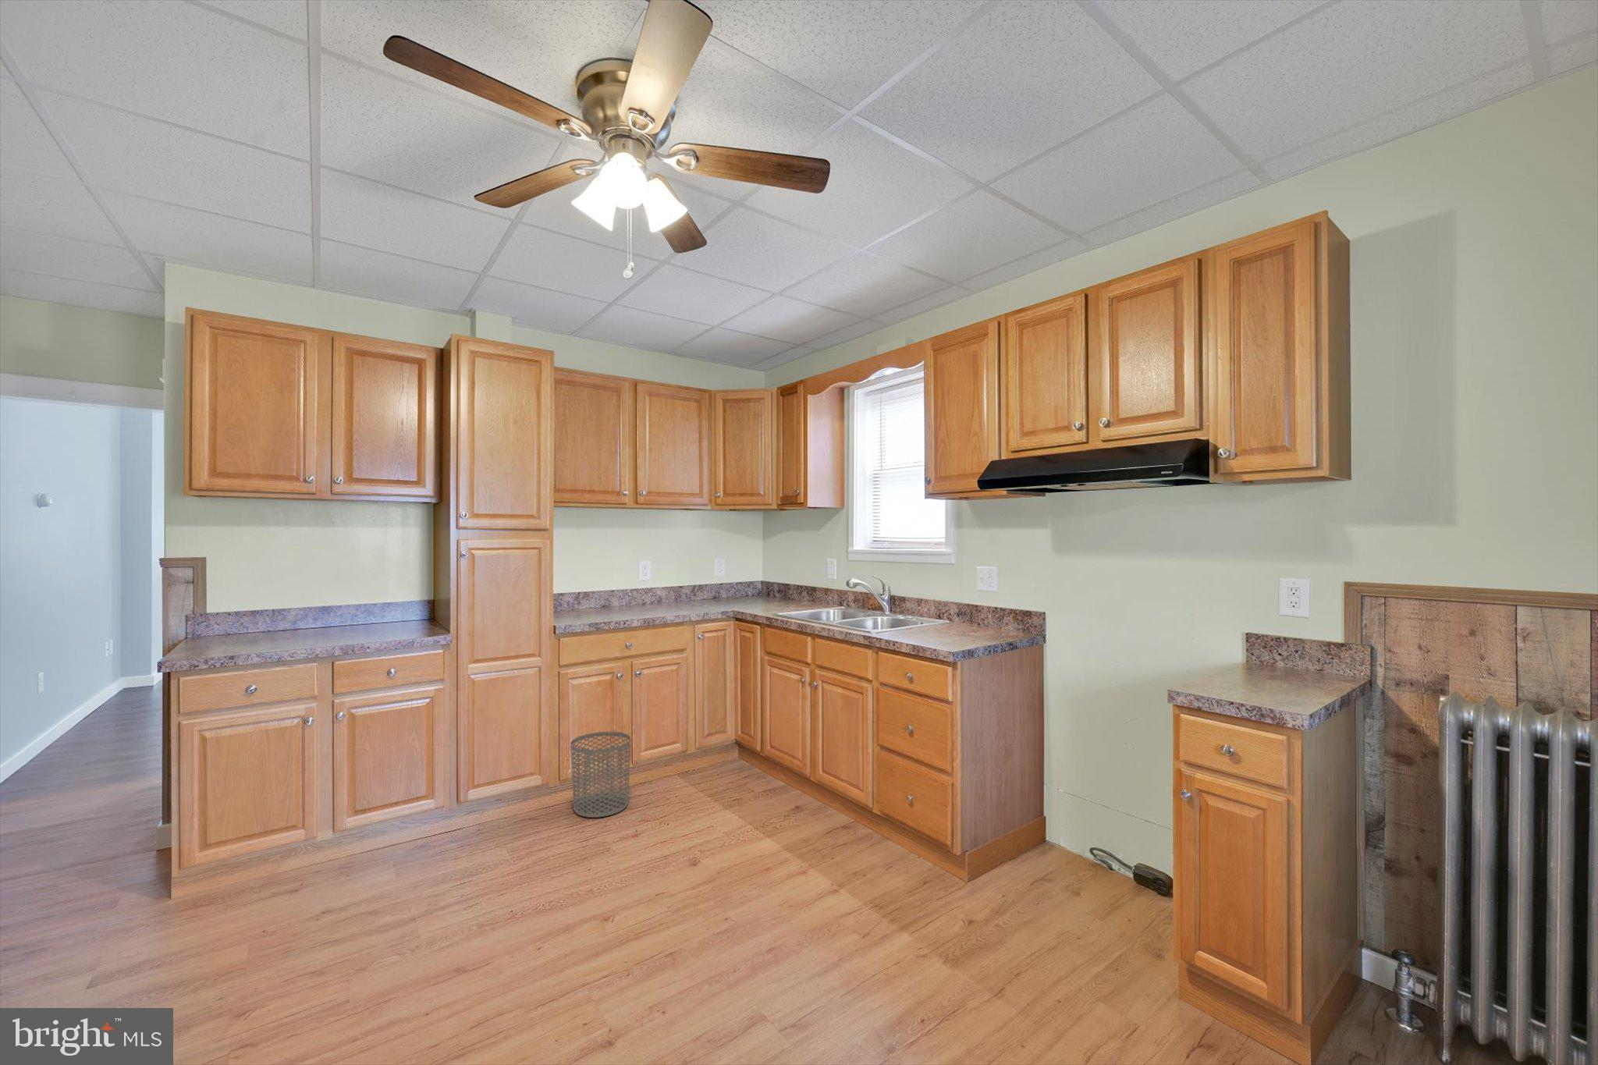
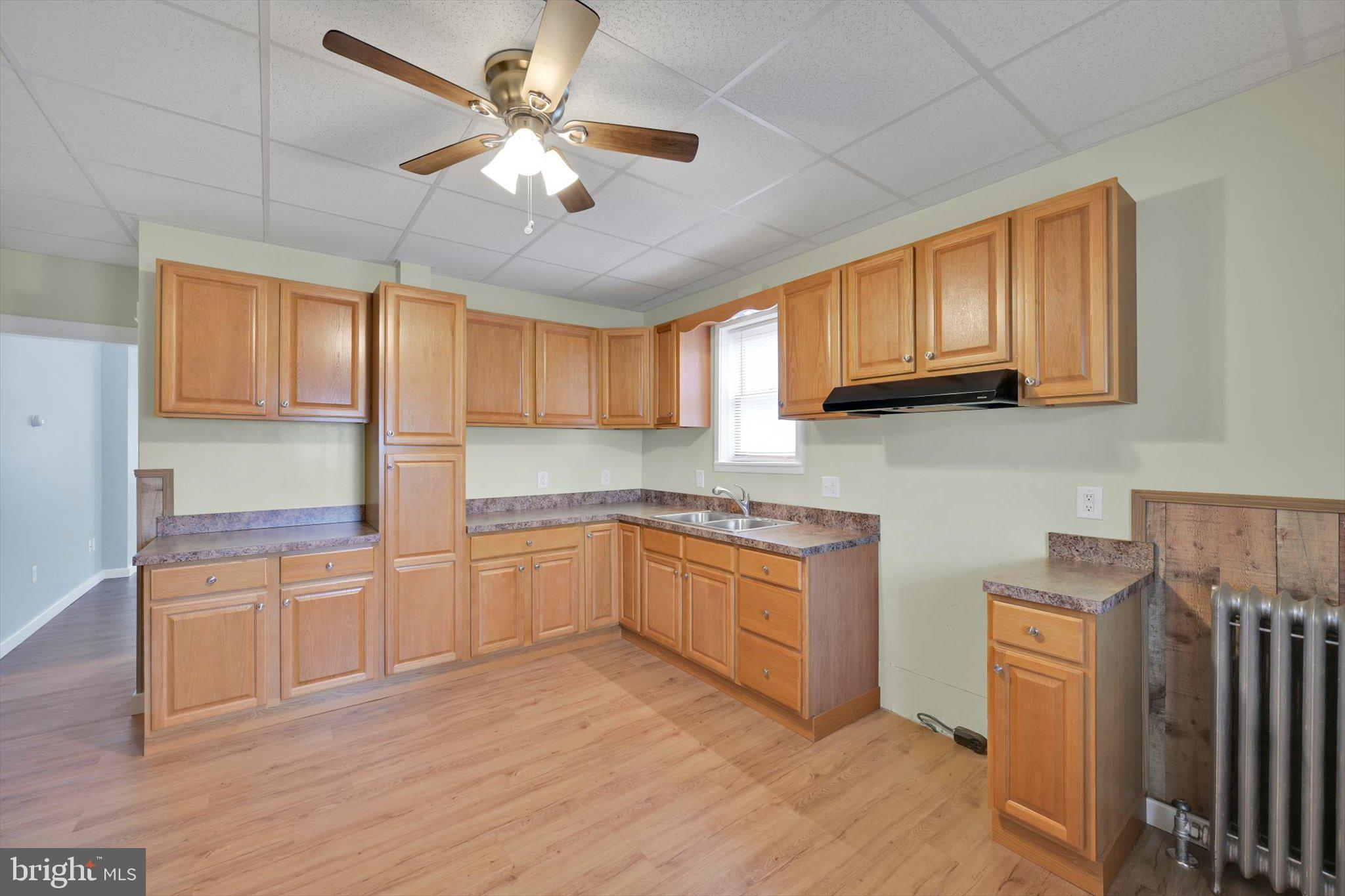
- waste bin [569,731,631,819]
